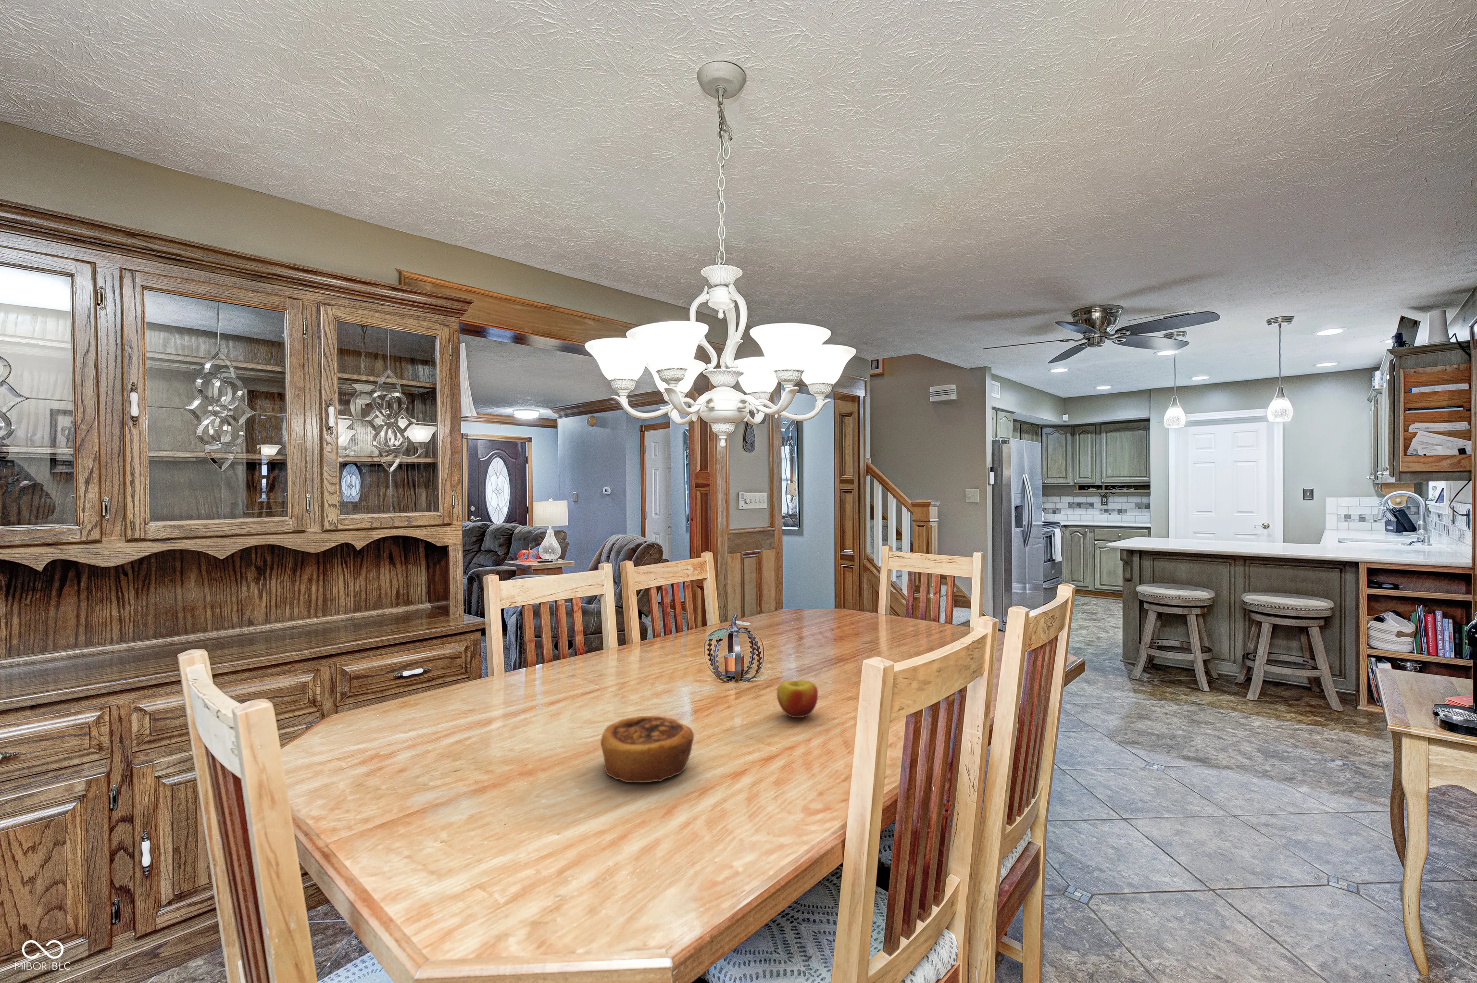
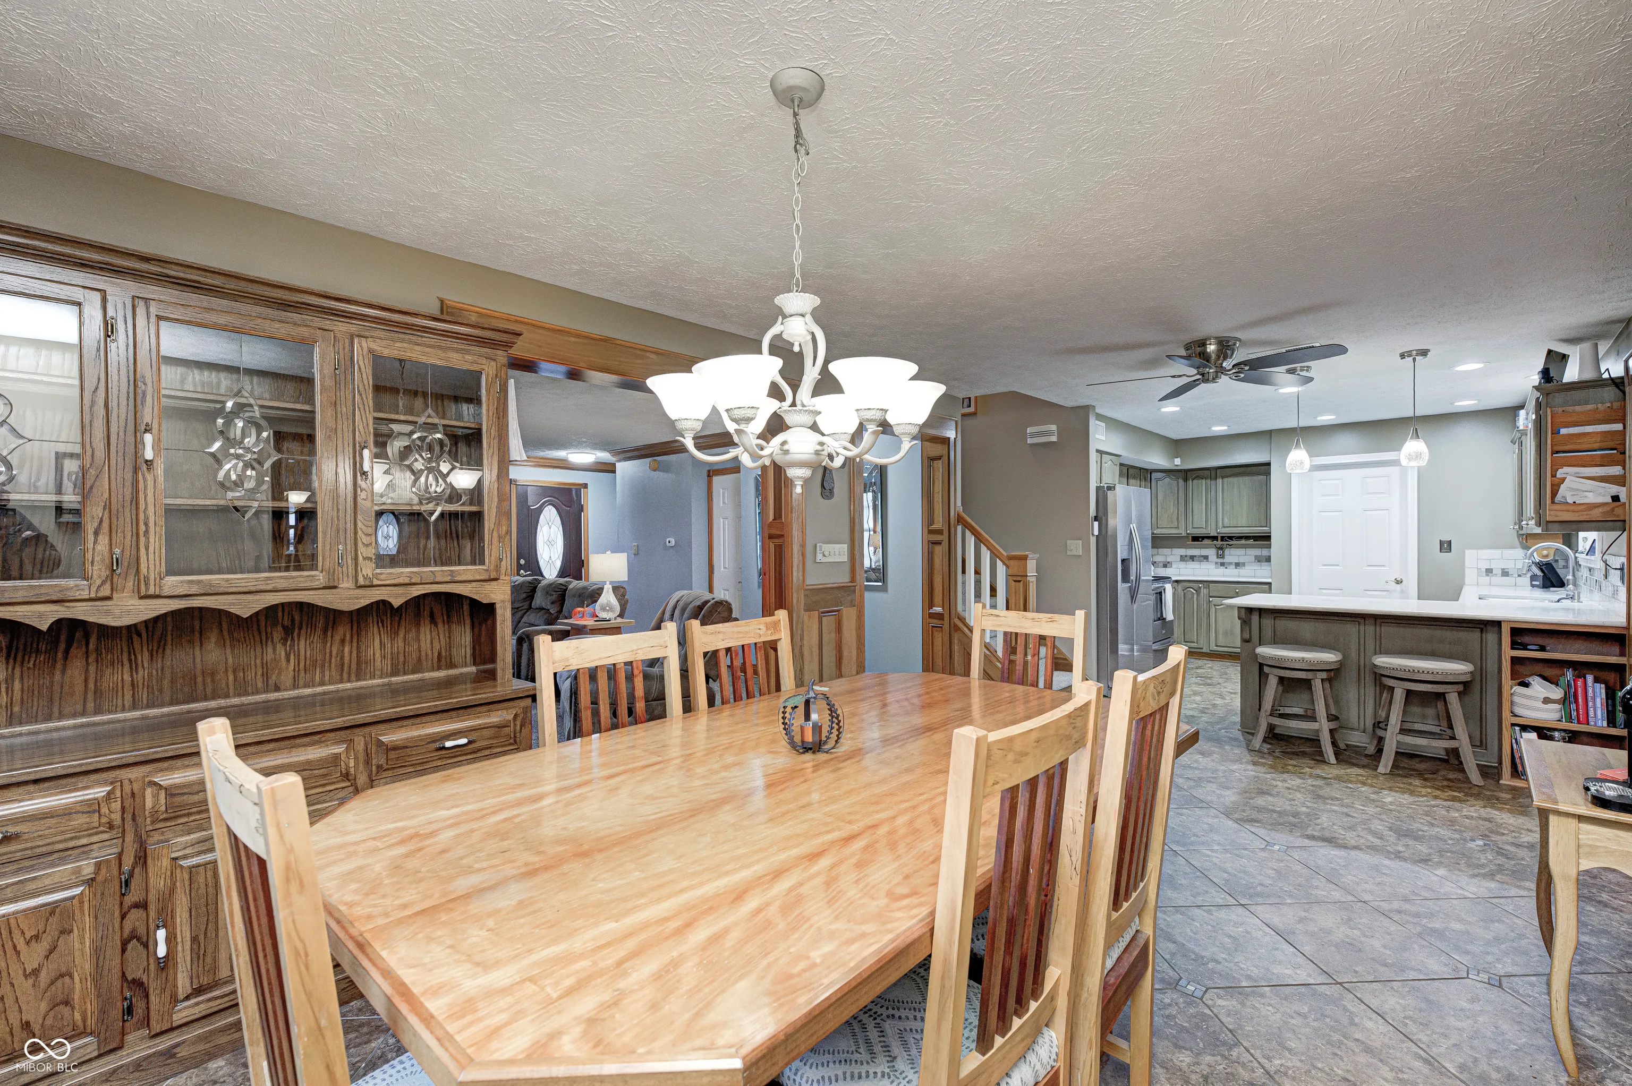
- pastry [600,715,695,783]
- apple [777,680,819,719]
